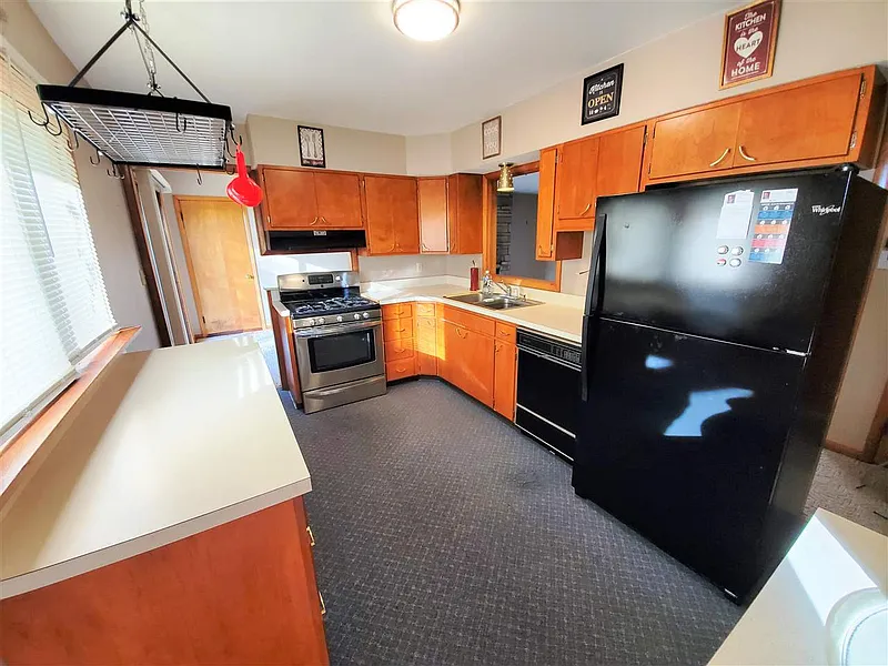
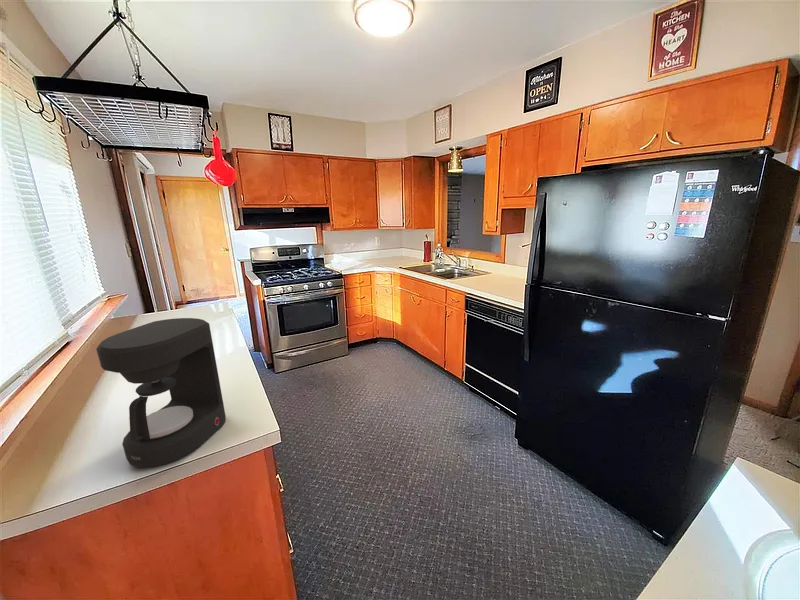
+ coffee maker [95,317,227,469]
